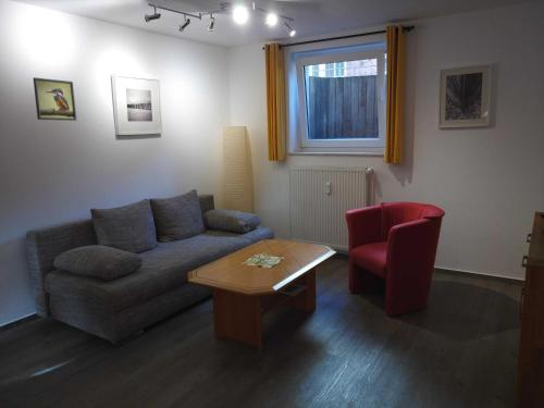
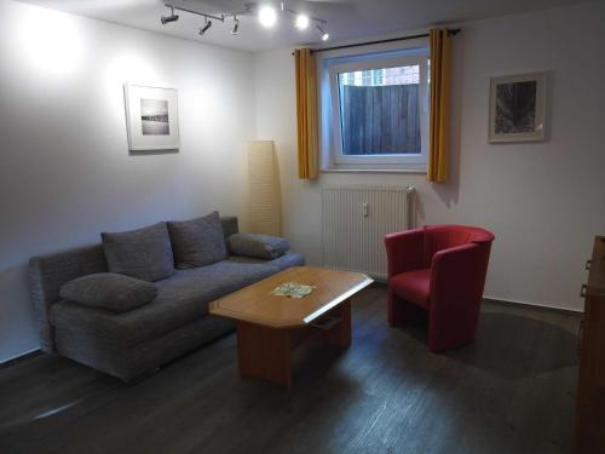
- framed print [33,77,77,122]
